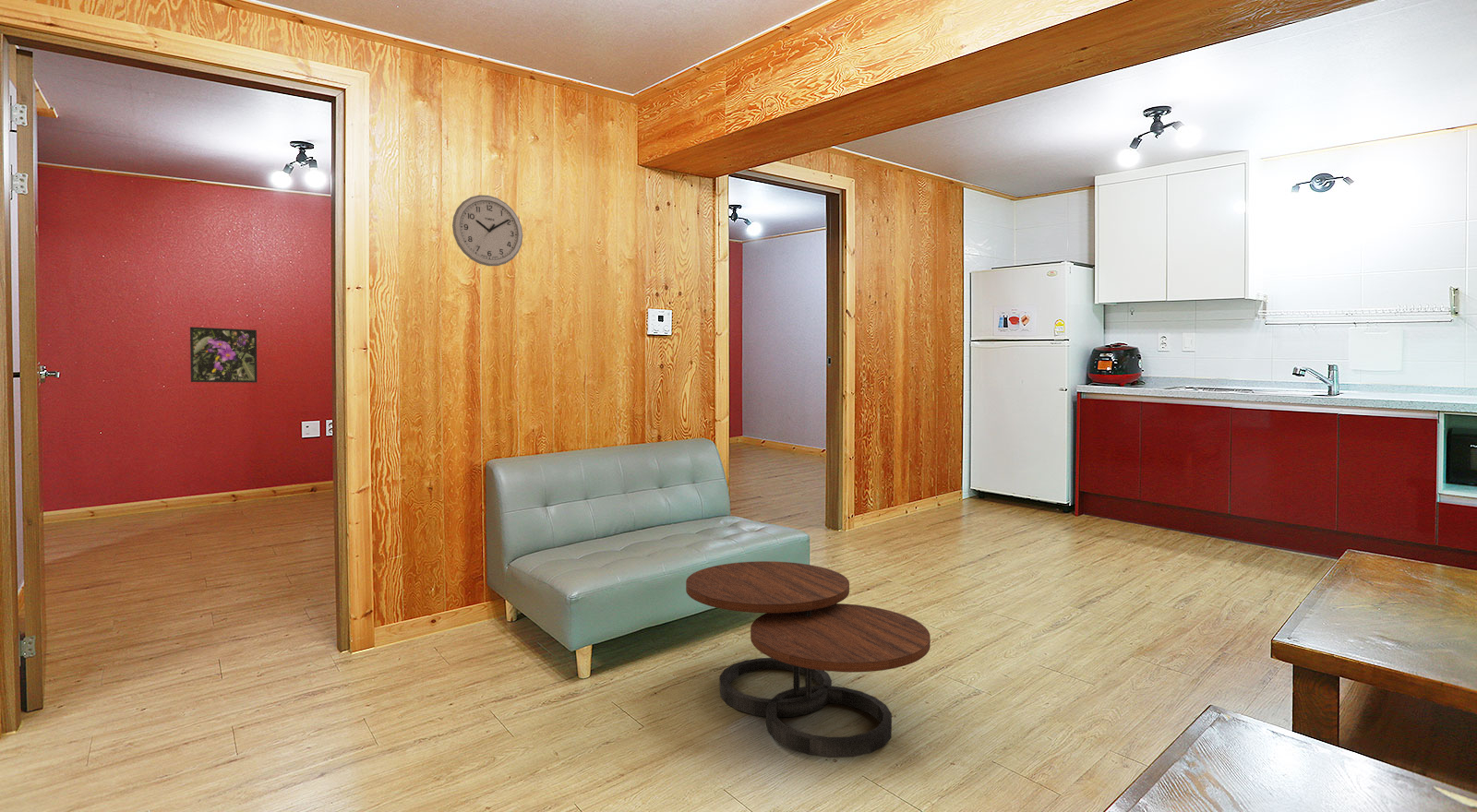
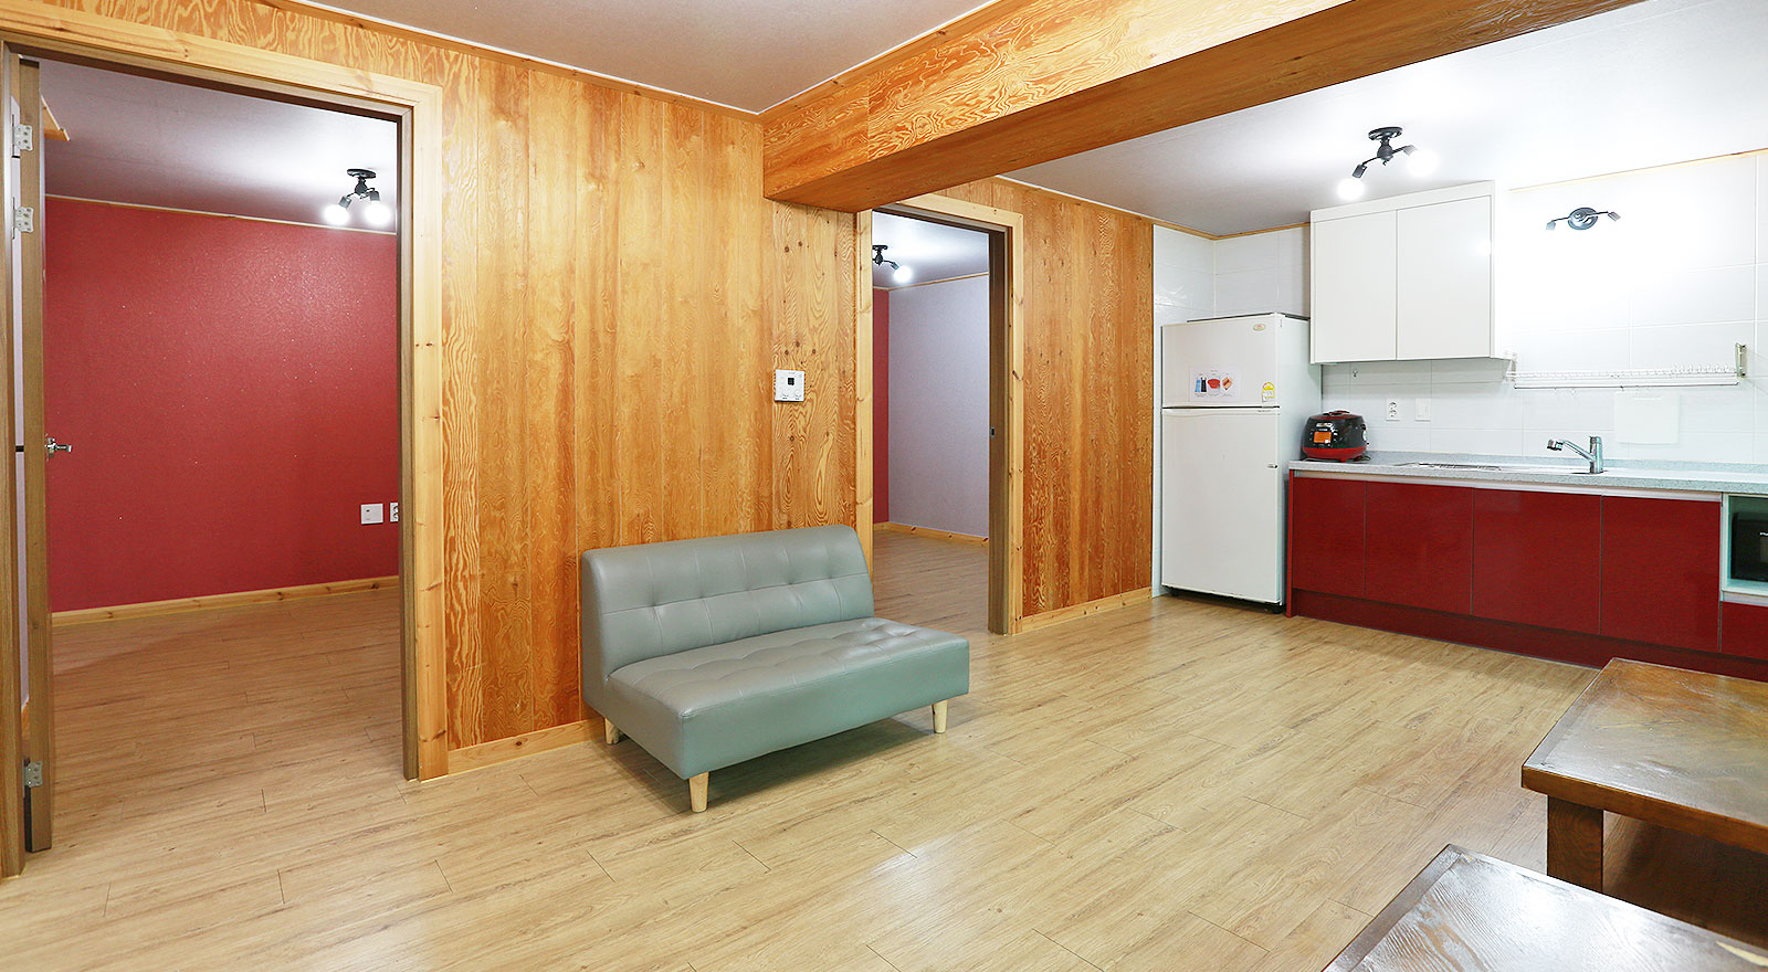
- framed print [189,326,258,384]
- coffee table [685,560,931,758]
- wall clock [451,194,523,267]
